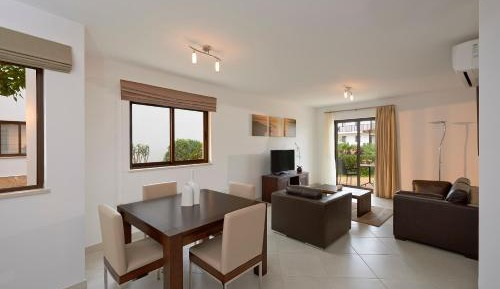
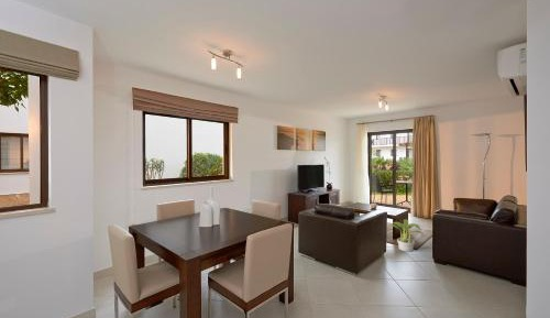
+ potted plant [386,219,426,253]
